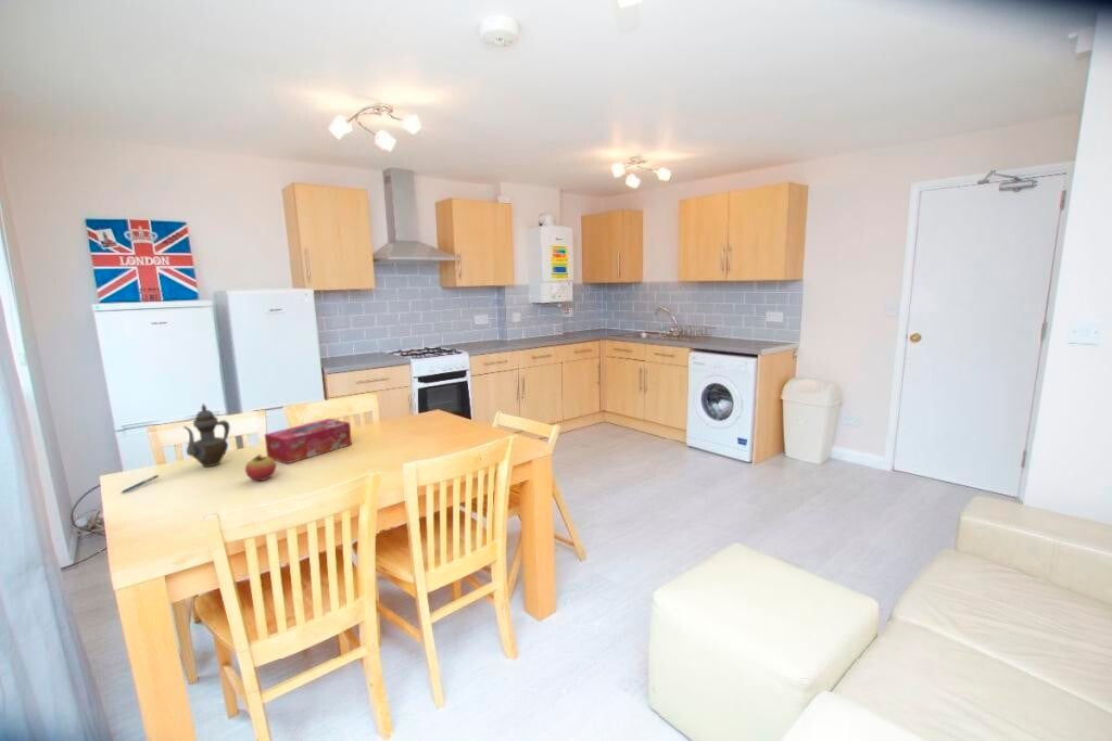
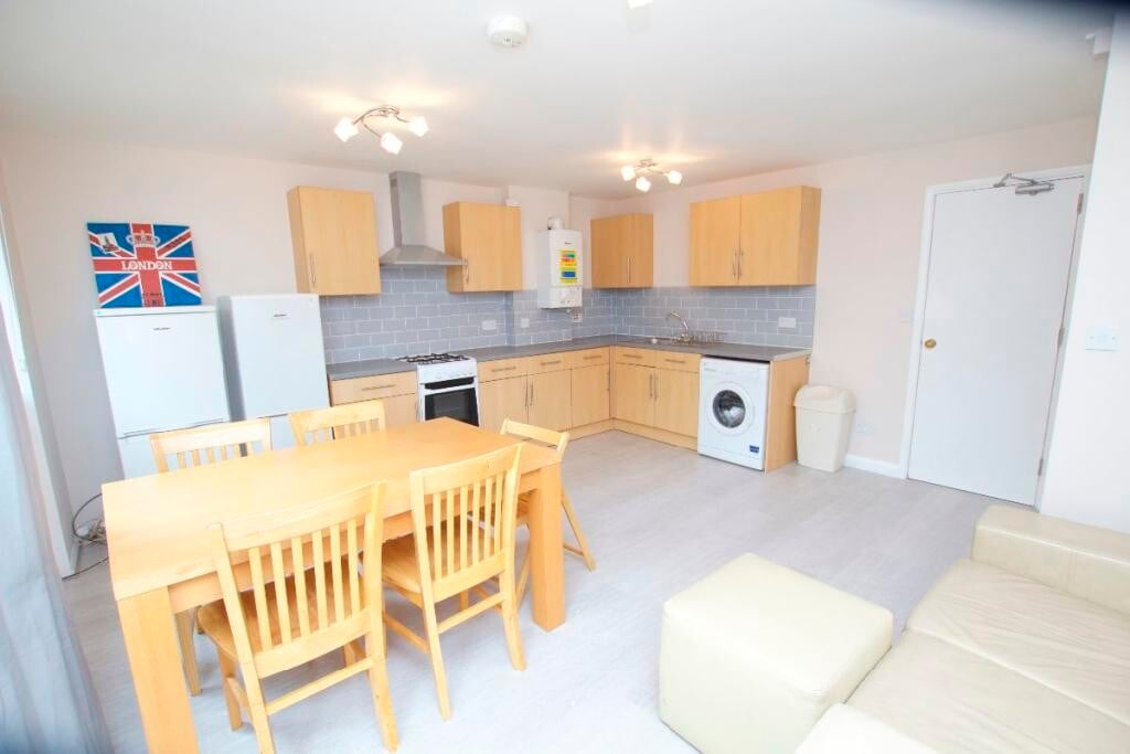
- pen [119,474,161,495]
- teapot [182,403,231,468]
- tissue box [264,418,353,464]
- fruit [244,453,277,482]
